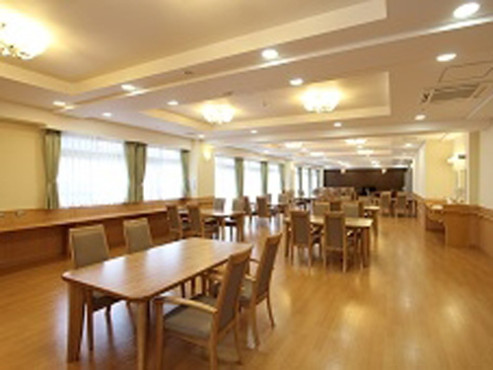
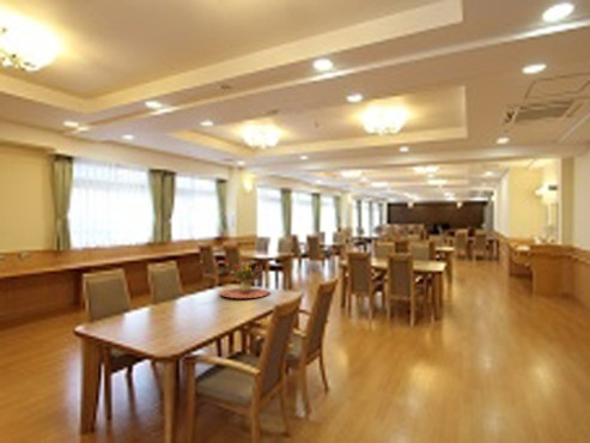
+ flower arrangement [218,260,270,299]
